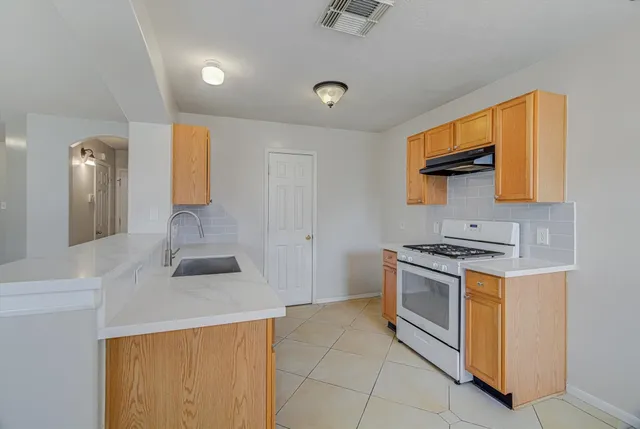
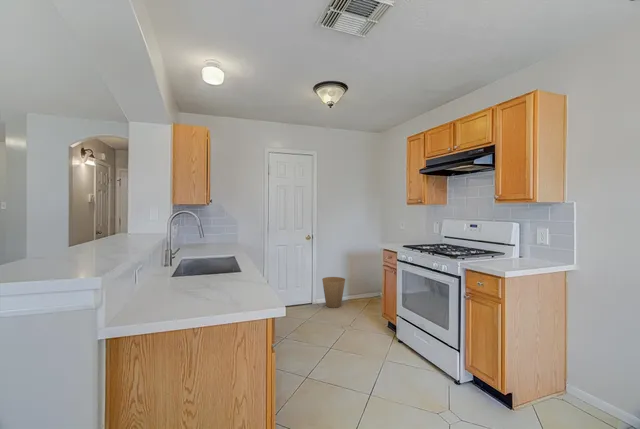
+ trash can [321,276,346,309]
